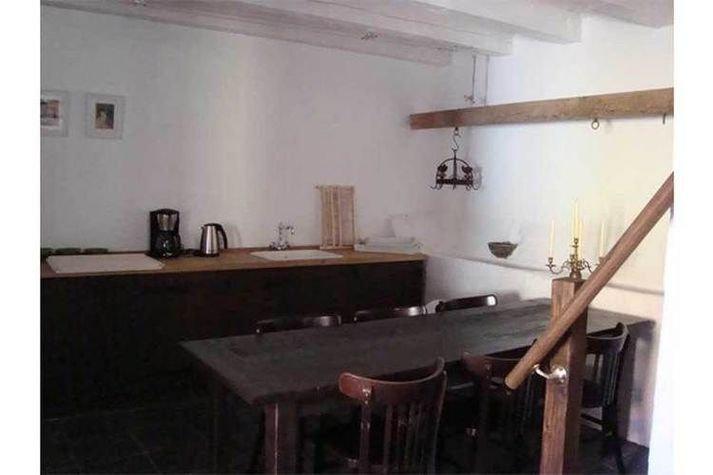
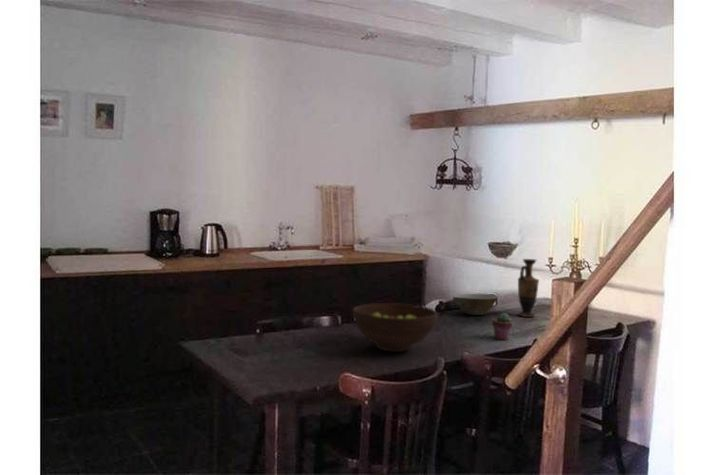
+ vase [517,258,540,318]
+ bowl [452,293,499,316]
+ potted succulent [491,312,514,341]
+ fruit bowl [352,302,438,353]
